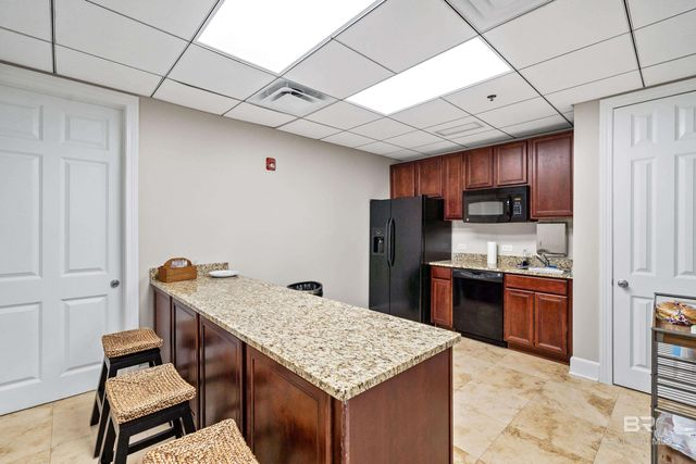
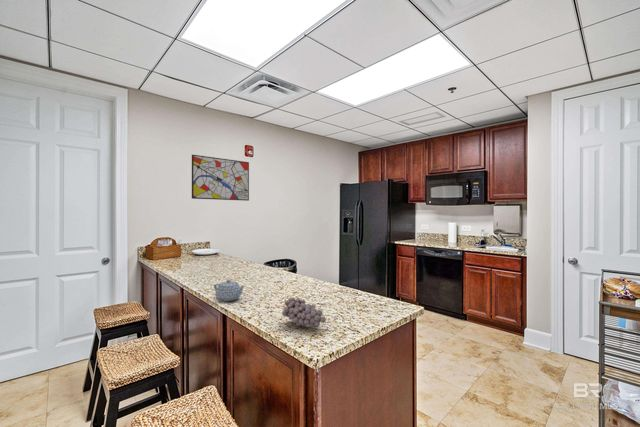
+ wall art [191,154,250,202]
+ fruit [281,296,327,328]
+ teapot [213,278,246,302]
